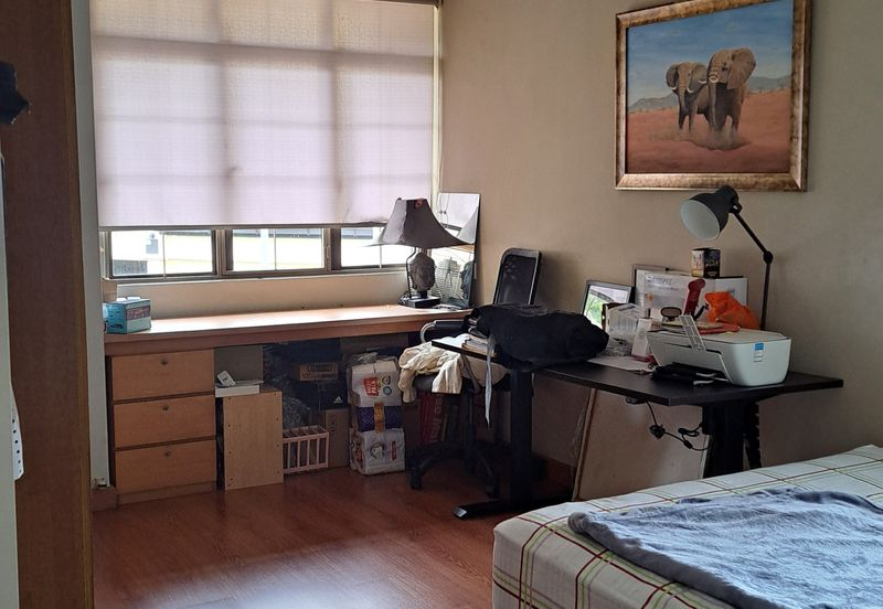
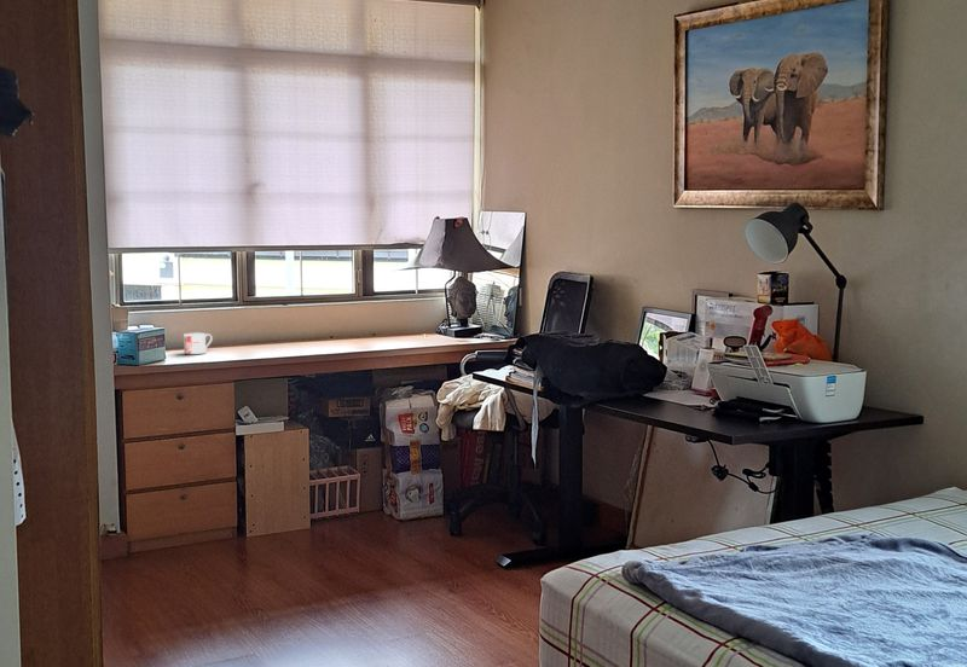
+ mug [183,332,214,355]
